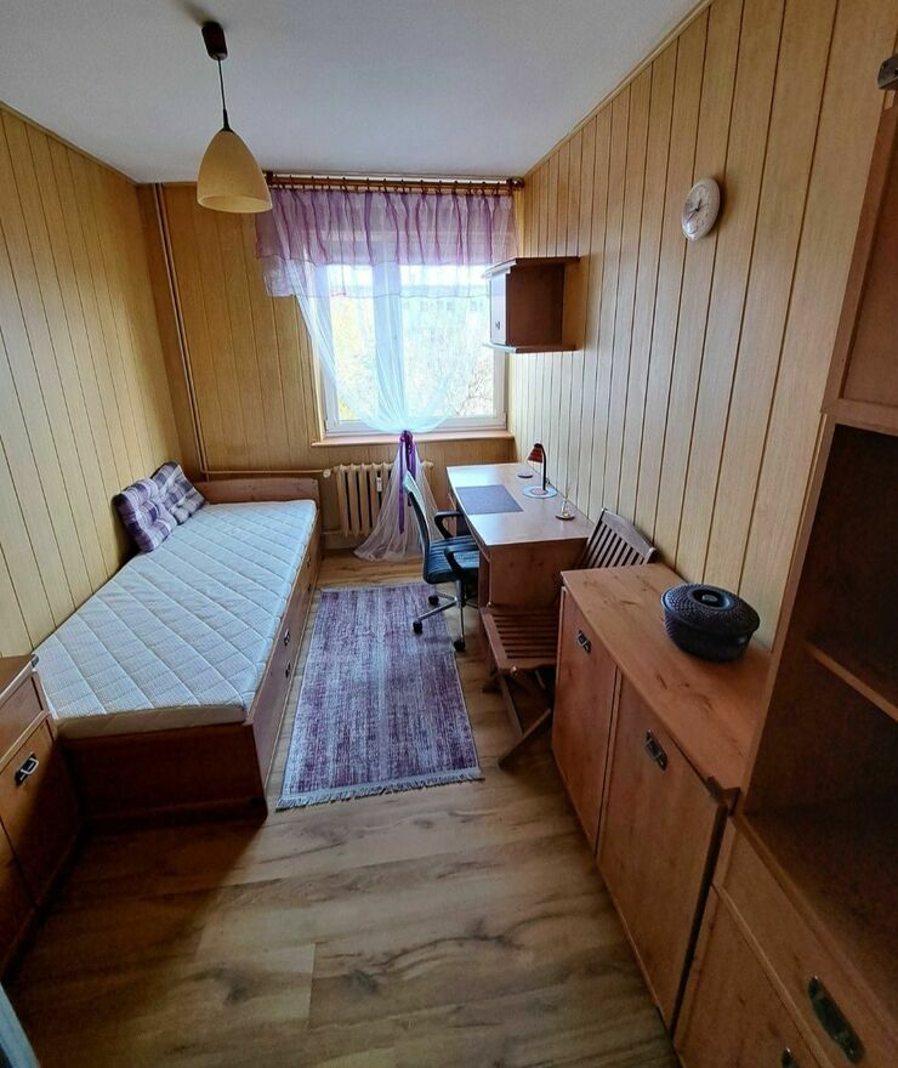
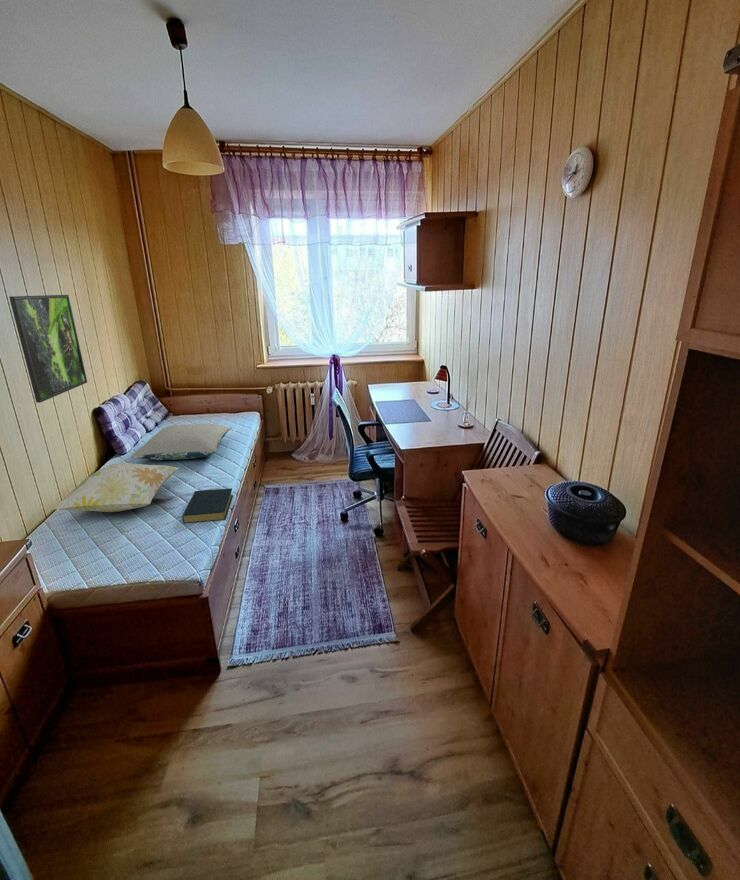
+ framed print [8,294,88,404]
+ pillow [131,423,232,461]
+ hardback book [181,487,234,524]
+ decorative pillow [51,462,180,513]
